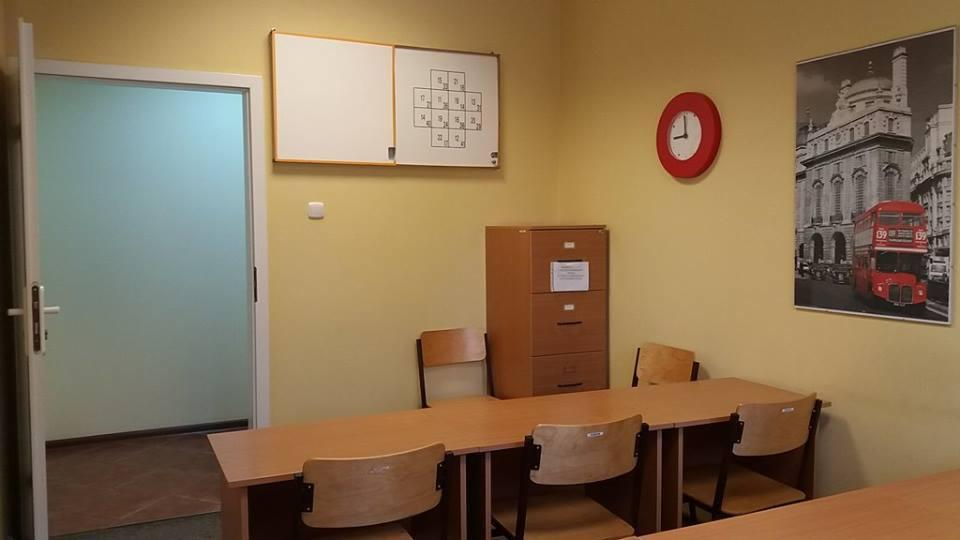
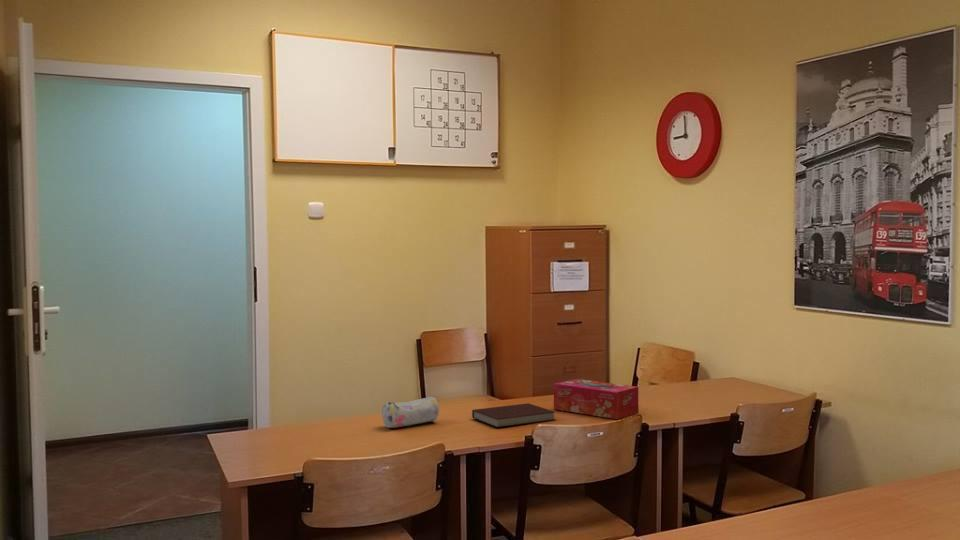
+ notebook [471,402,556,429]
+ pencil case [381,396,440,429]
+ tissue box [553,378,639,420]
